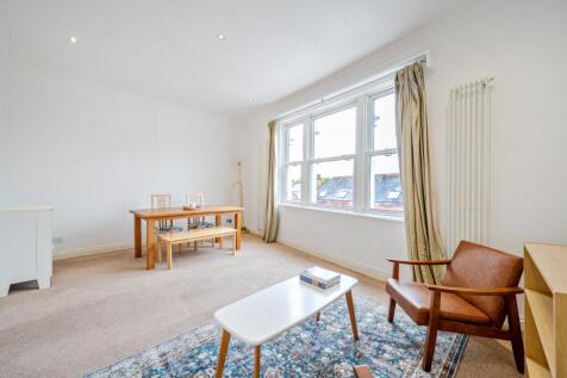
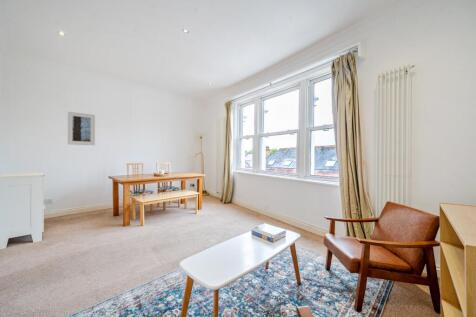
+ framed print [67,111,96,146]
